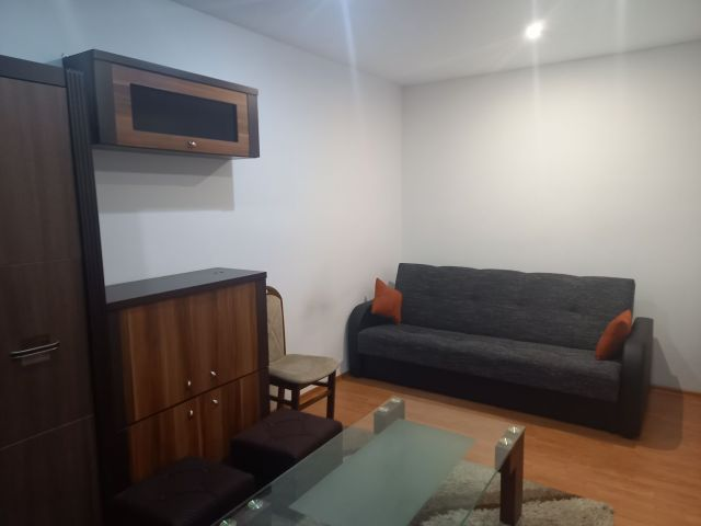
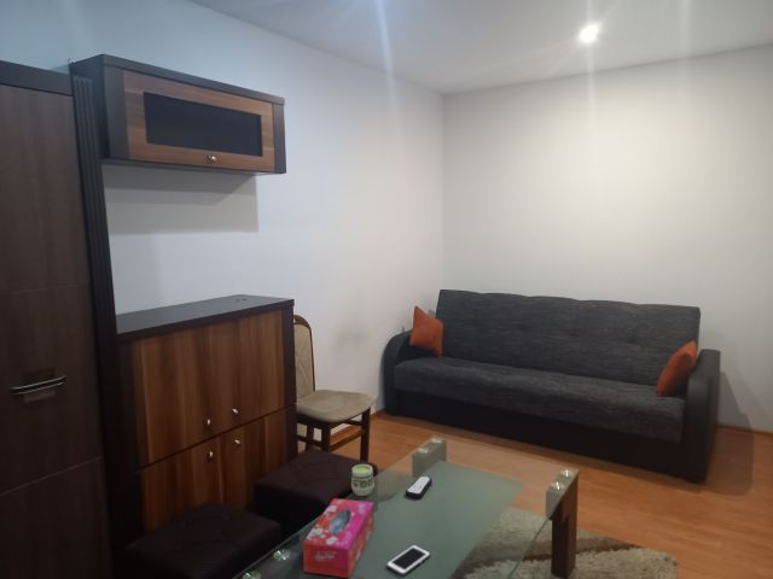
+ remote control [405,475,434,499]
+ cup [350,463,376,497]
+ cell phone [385,544,431,577]
+ tissue box [302,497,374,579]
